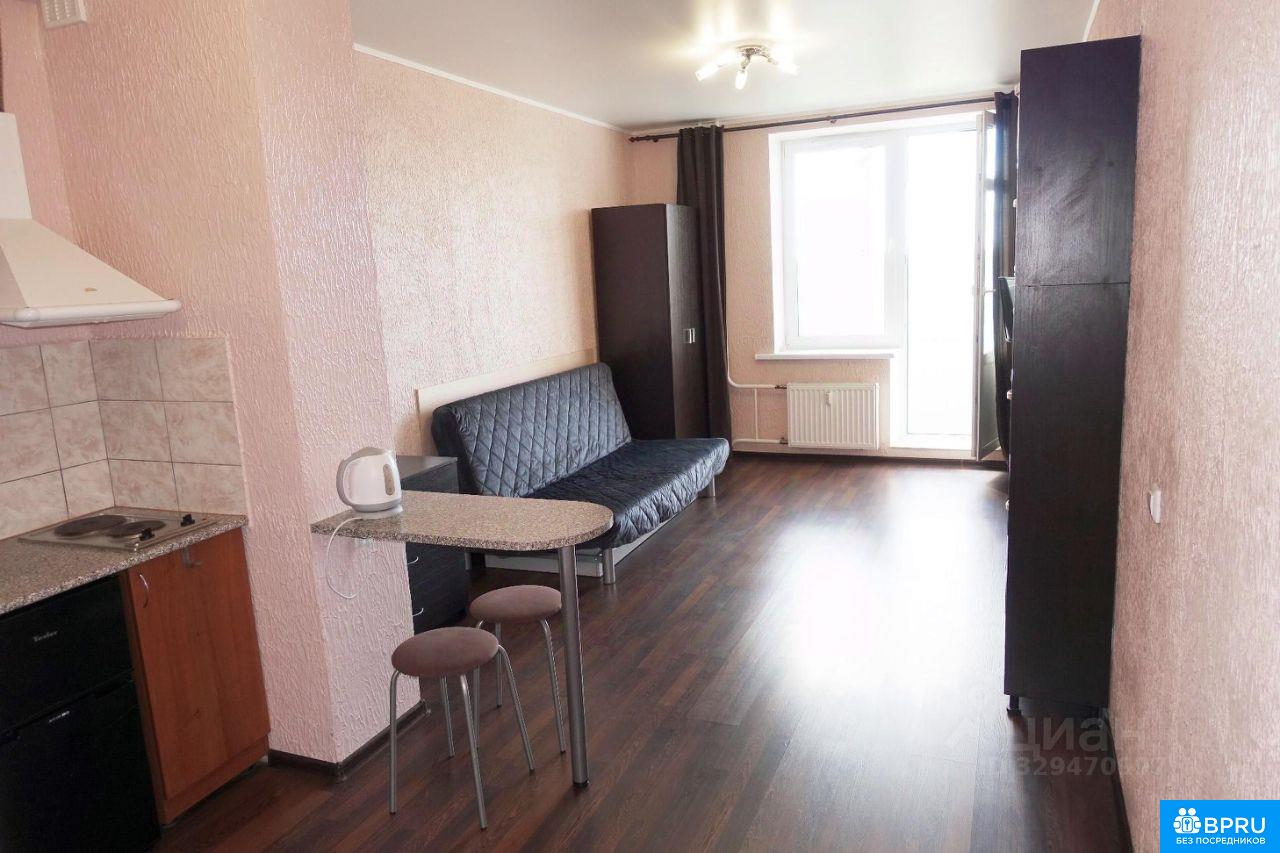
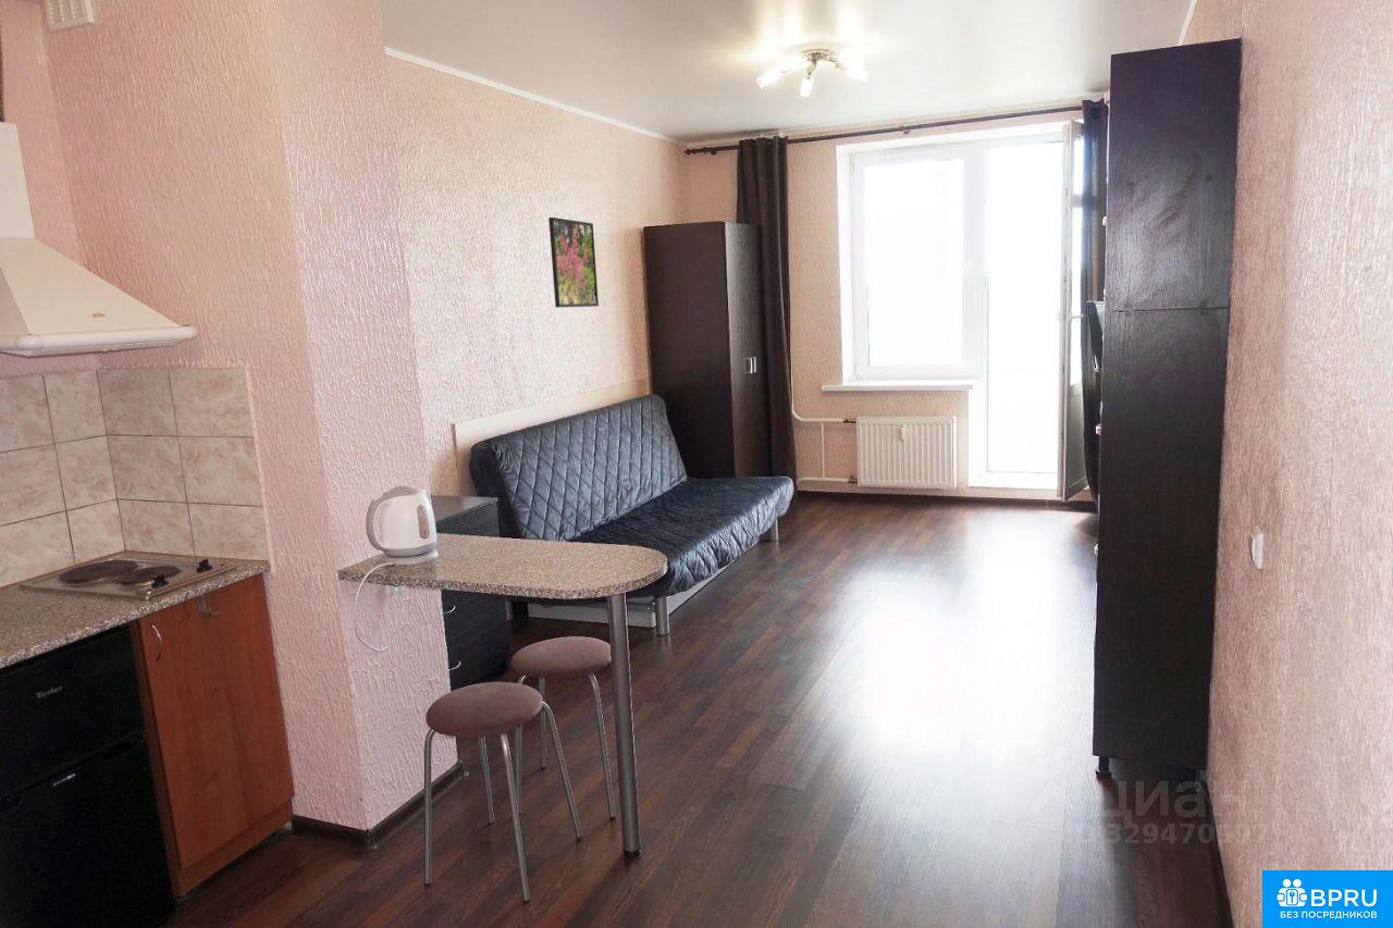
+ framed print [547,216,600,309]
